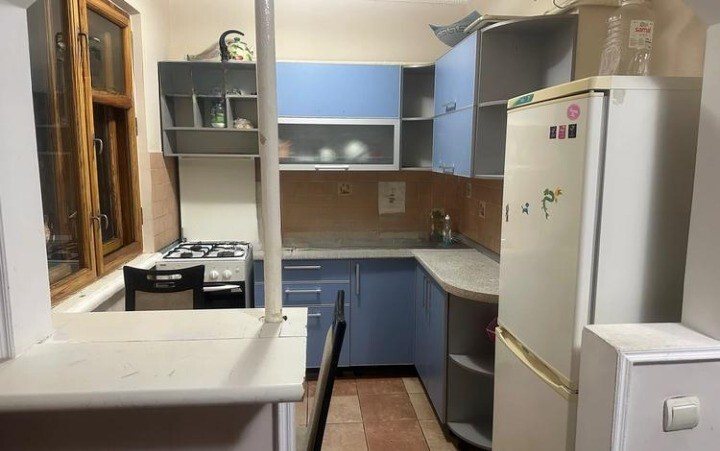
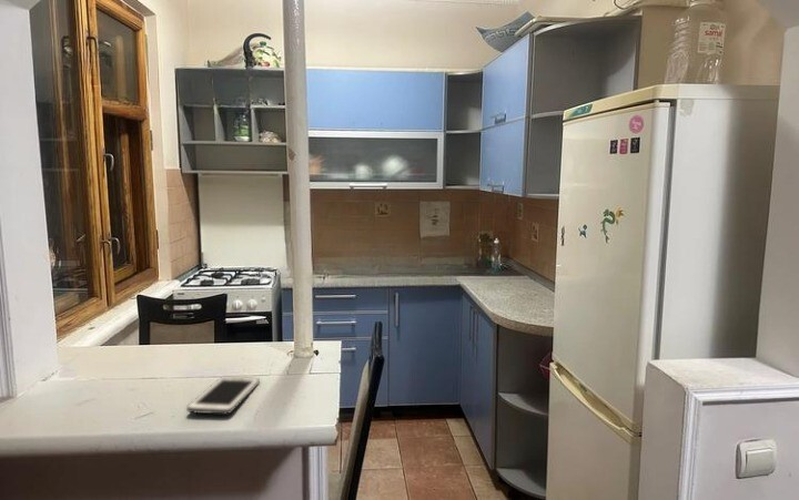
+ cell phone [185,376,261,416]
